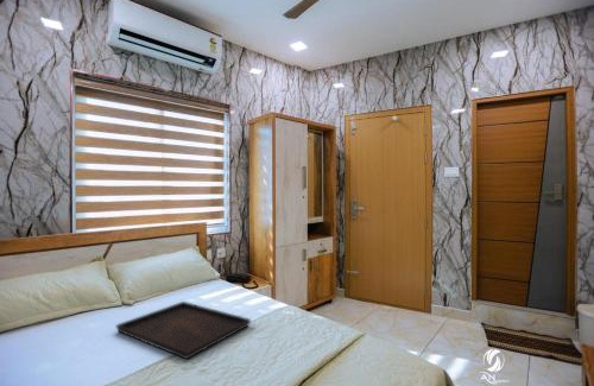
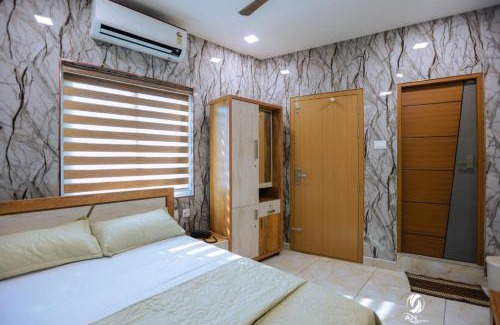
- serving tray [115,300,252,360]
